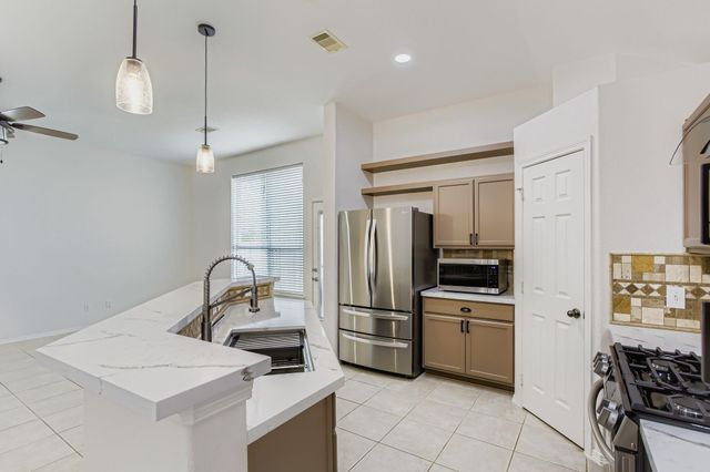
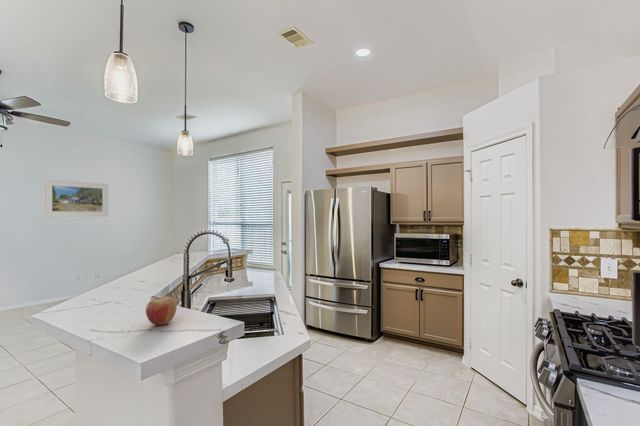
+ fruit [145,295,178,326]
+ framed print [44,178,109,218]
